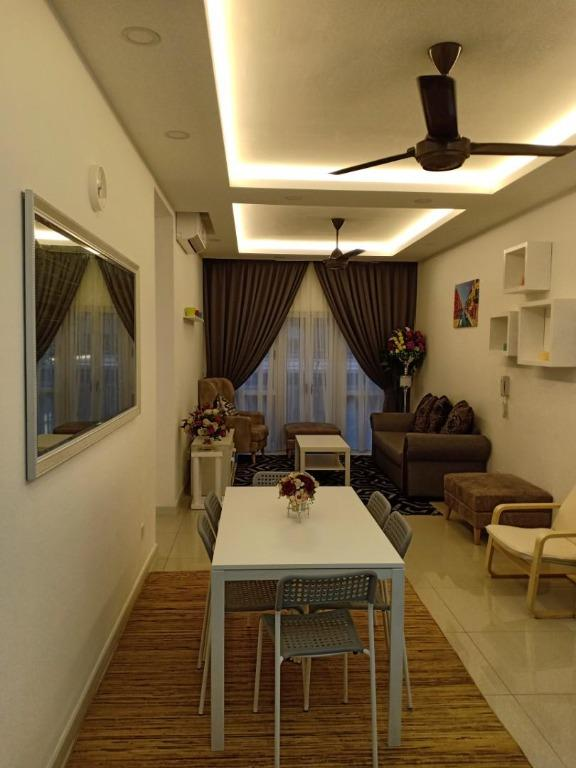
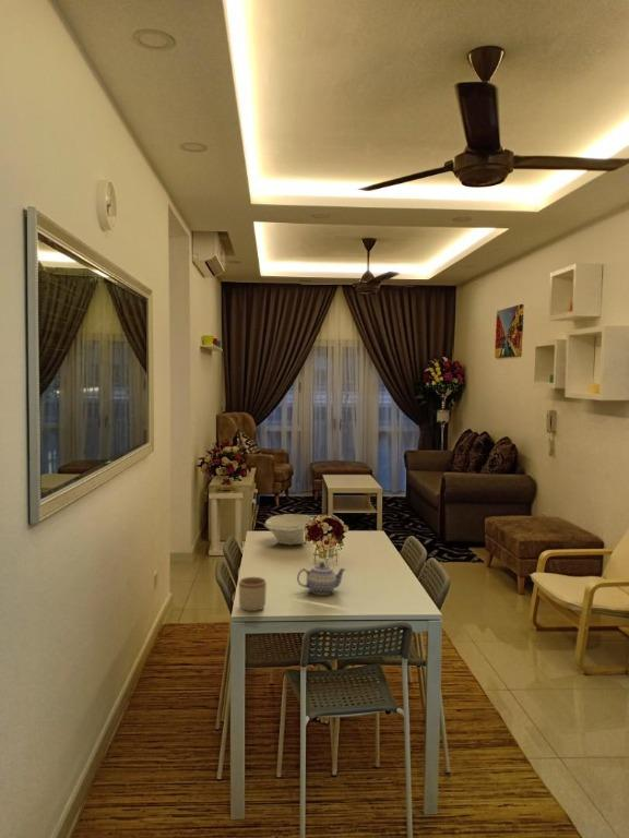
+ teapot [296,561,347,596]
+ bowl [263,513,314,546]
+ mug [238,576,268,612]
